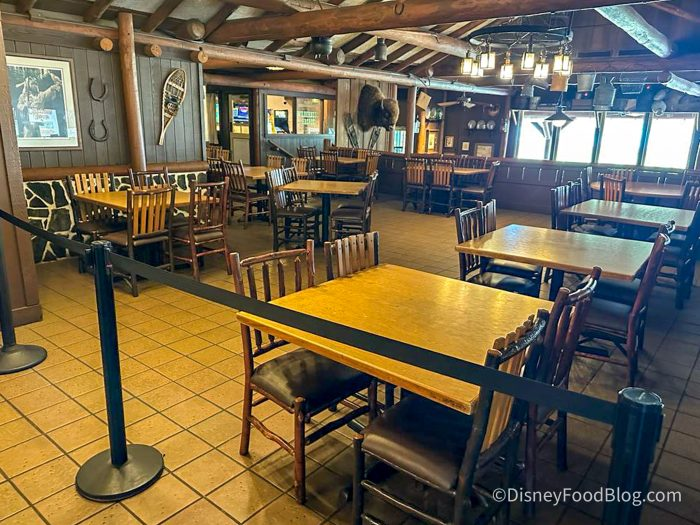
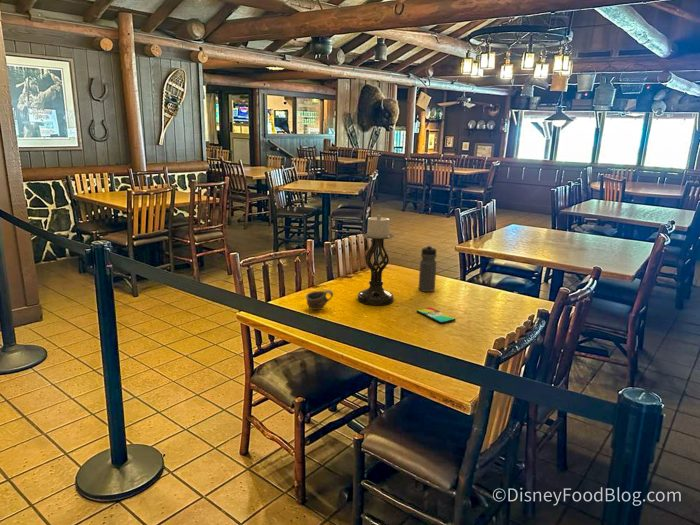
+ candle holder [357,214,395,306]
+ water bottle [418,244,438,293]
+ cup [305,289,334,311]
+ smartphone [416,307,456,324]
